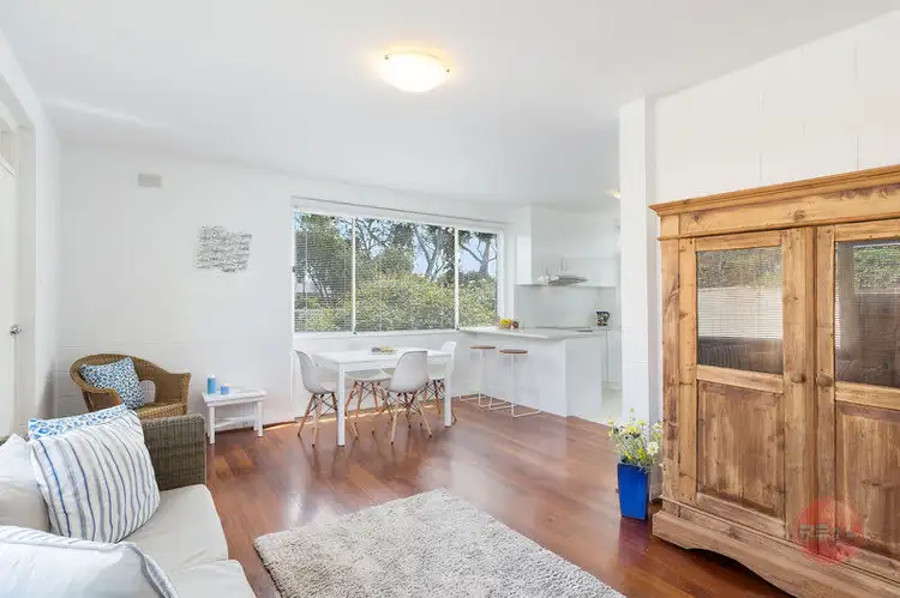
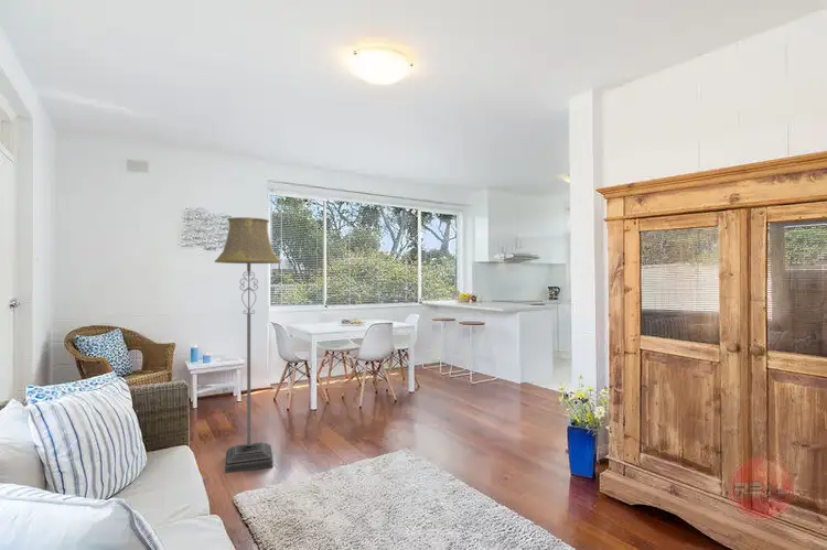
+ floor lamp [214,216,282,474]
